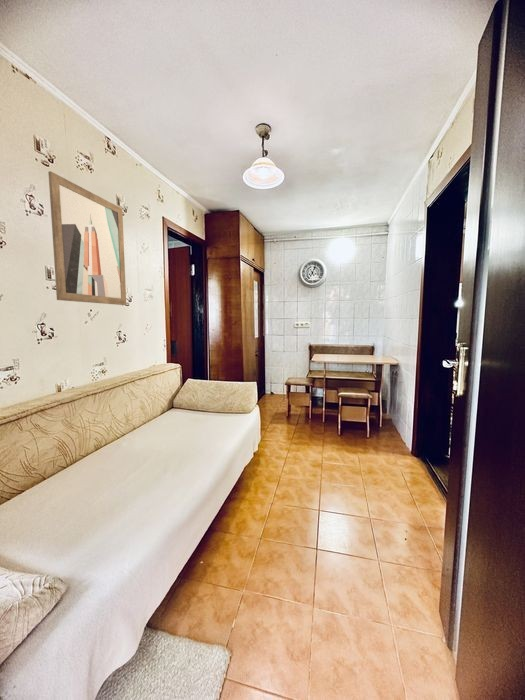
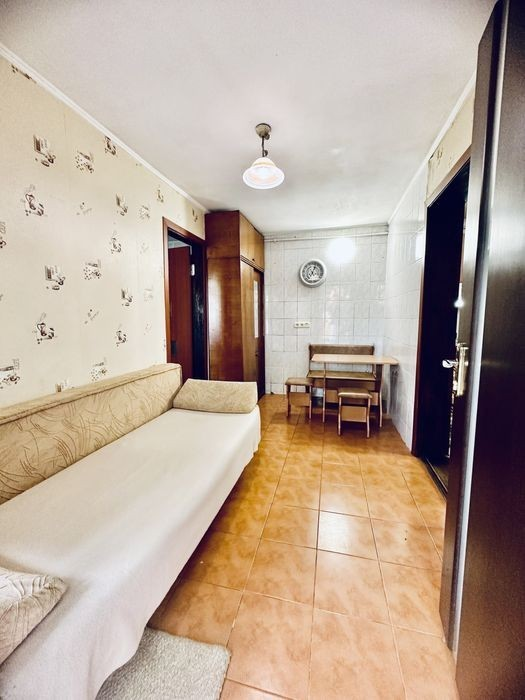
- wall art [47,170,127,306]
